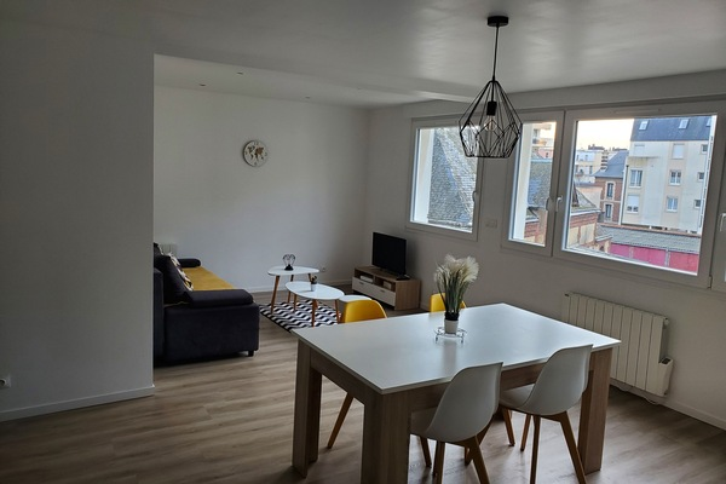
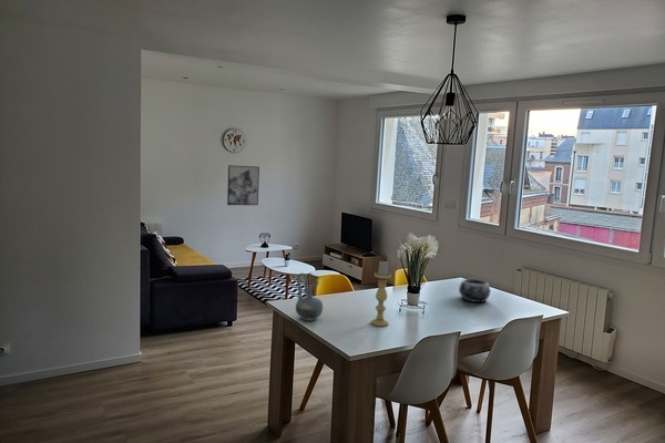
+ candle holder [370,259,392,327]
+ wall art [226,164,260,206]
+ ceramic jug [295,272,324,322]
+ decorative bowl [458,278,491,303]
